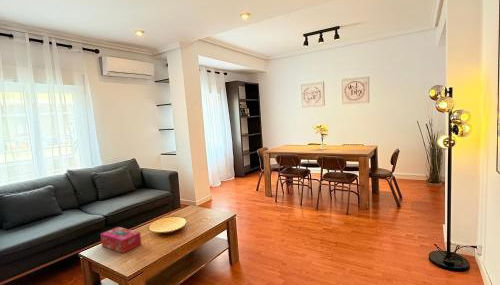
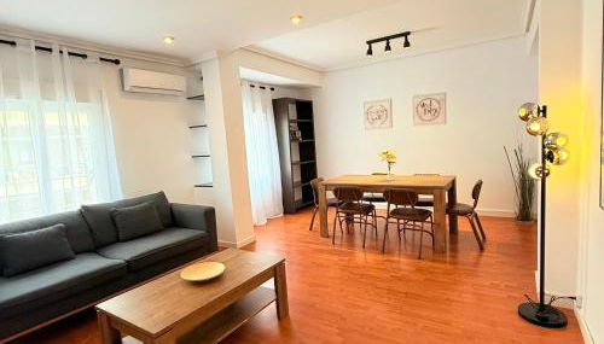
- tissue box [99,226,142,254]
